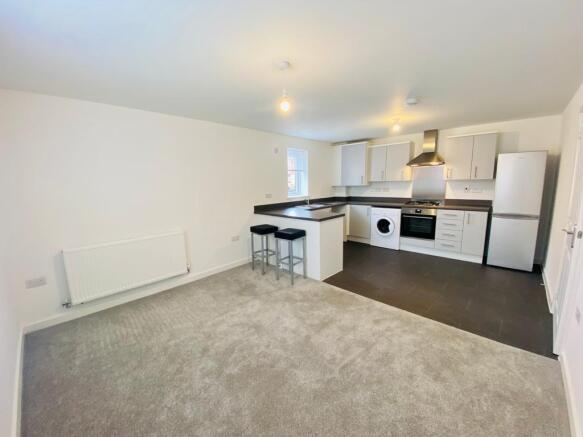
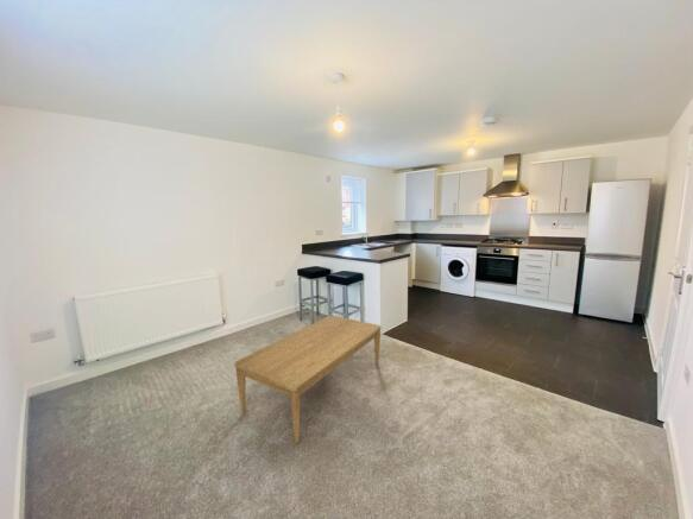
+ coffee table [234,315,383,445]
